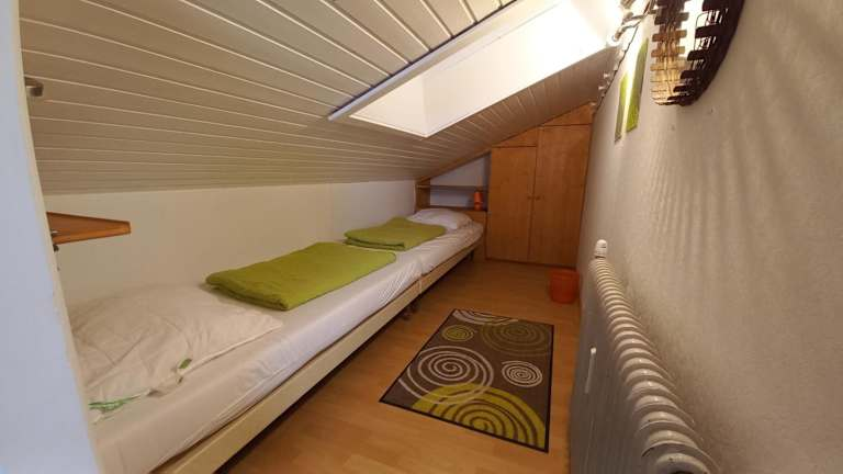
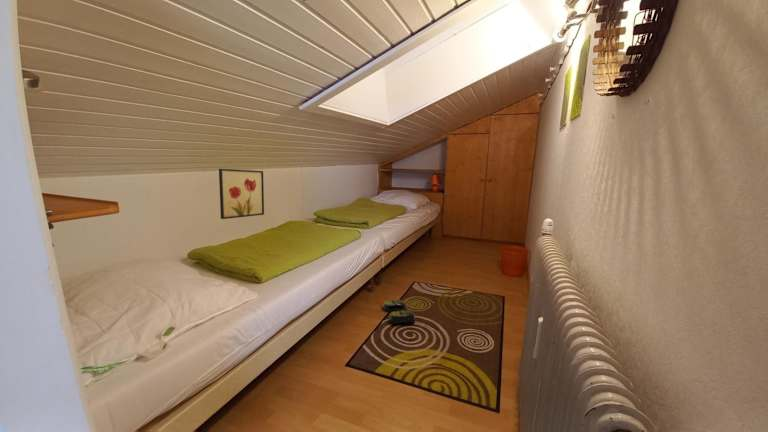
+ slippers [382,299,416,325]
+ wall art [218,168,265,220]
